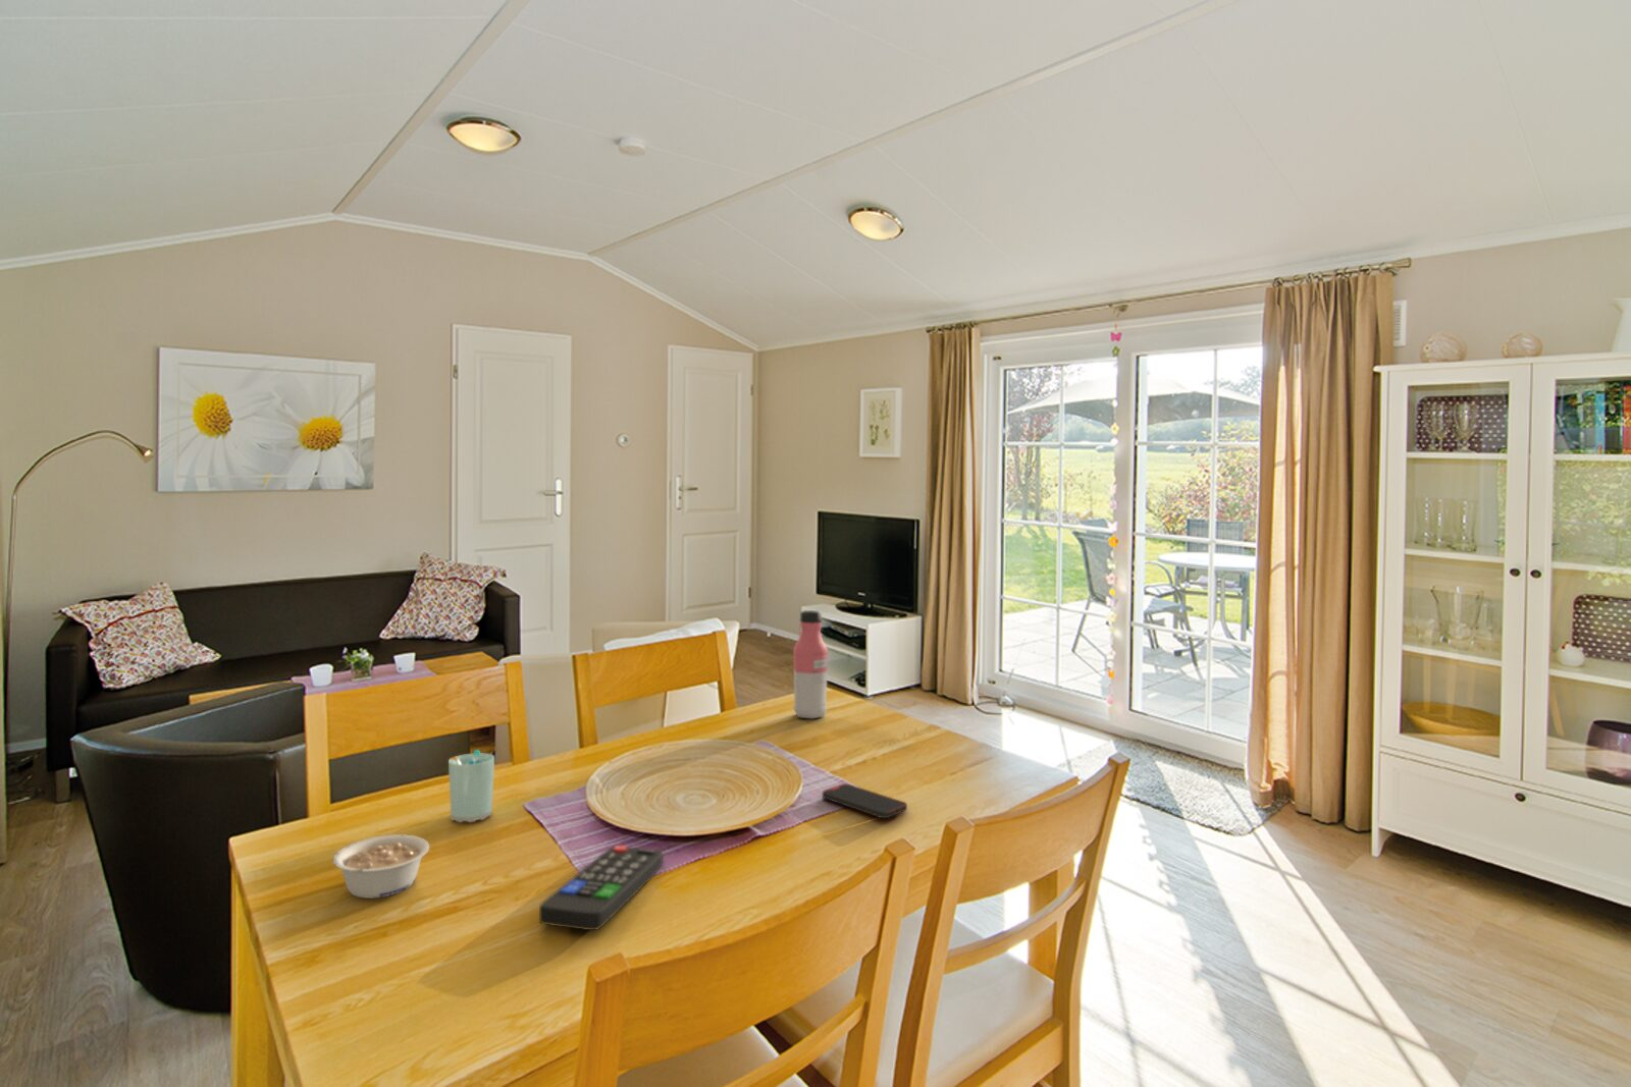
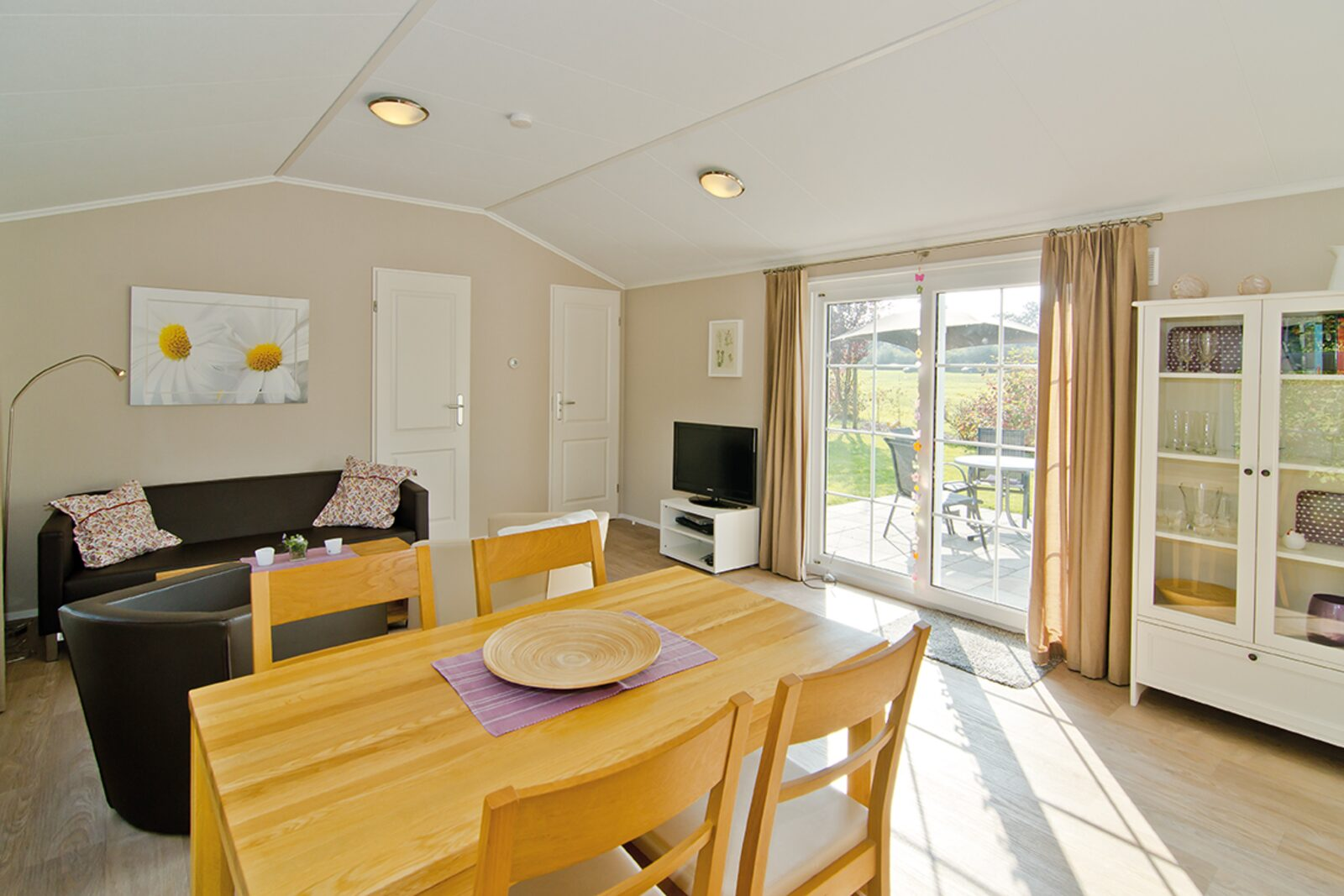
- remote control [539,844,665,932]
- water bottle [792,609,829,719]
- smartphone [822,782,908,819]
- cup [448,749,495,824]
- legume [333,833,430,899]
